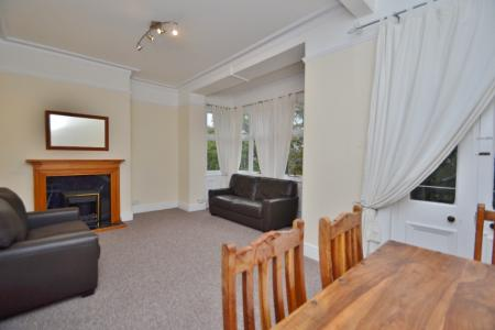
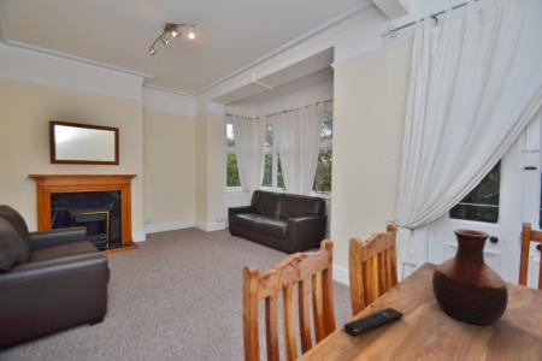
+ remote control [342,306,405,337]
+ vase [431,229,509,326]
